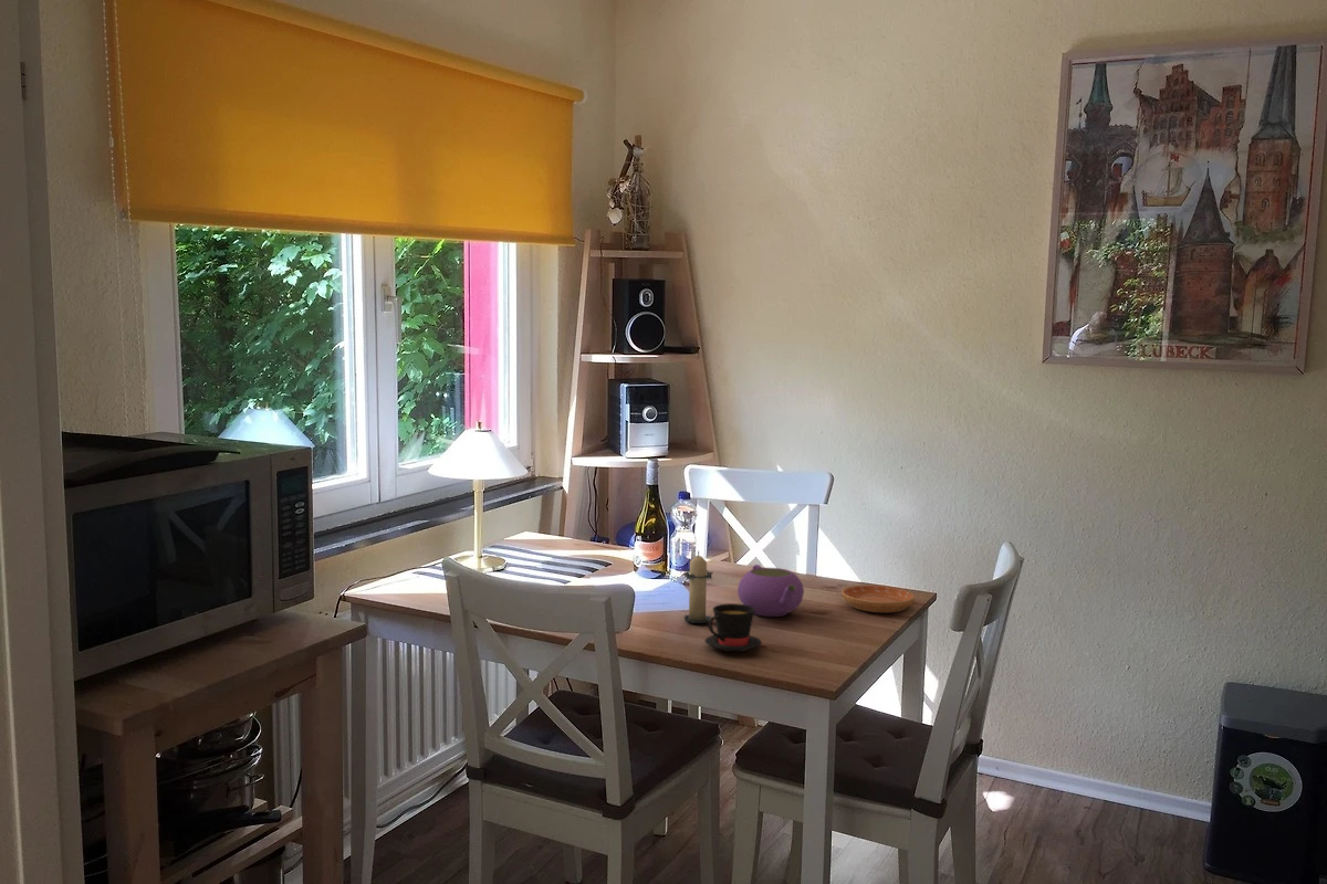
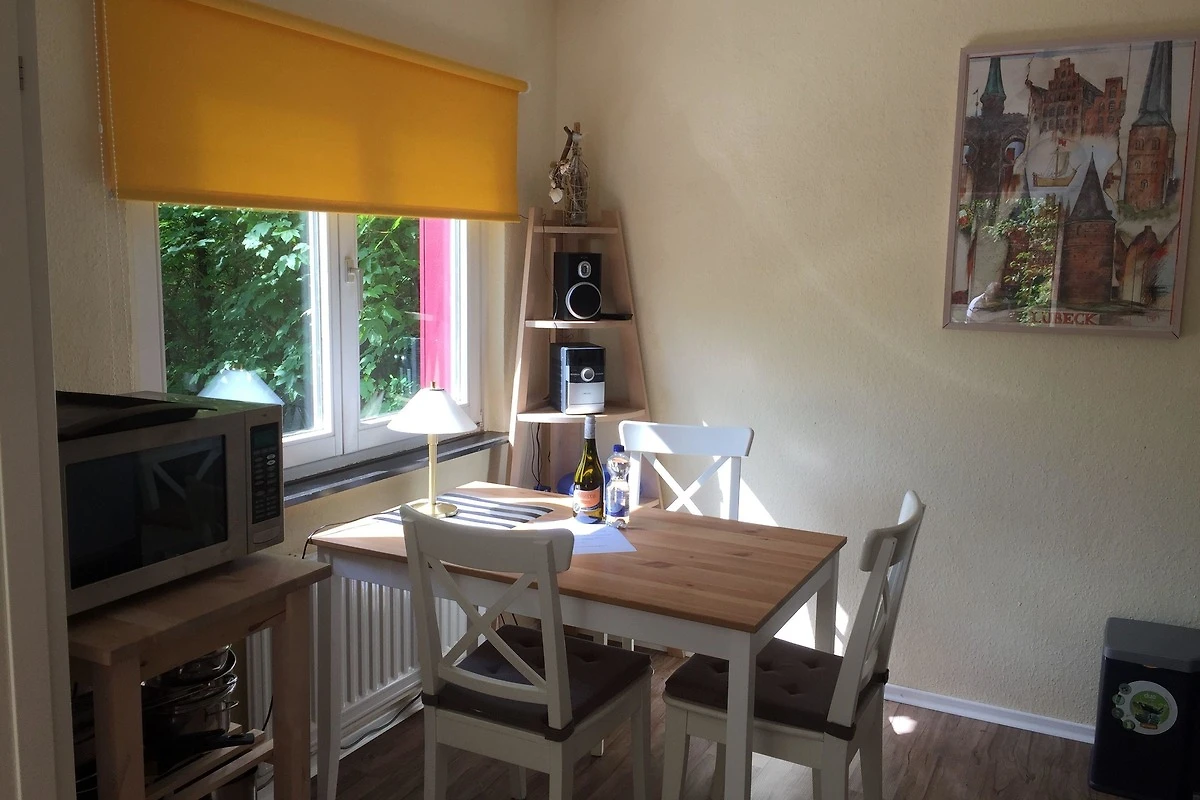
- candle [682,550,713,624]
- teapot [736,564,805,618]
- teacup [703,602,763,653]
- saucer [840,583,916,613]
